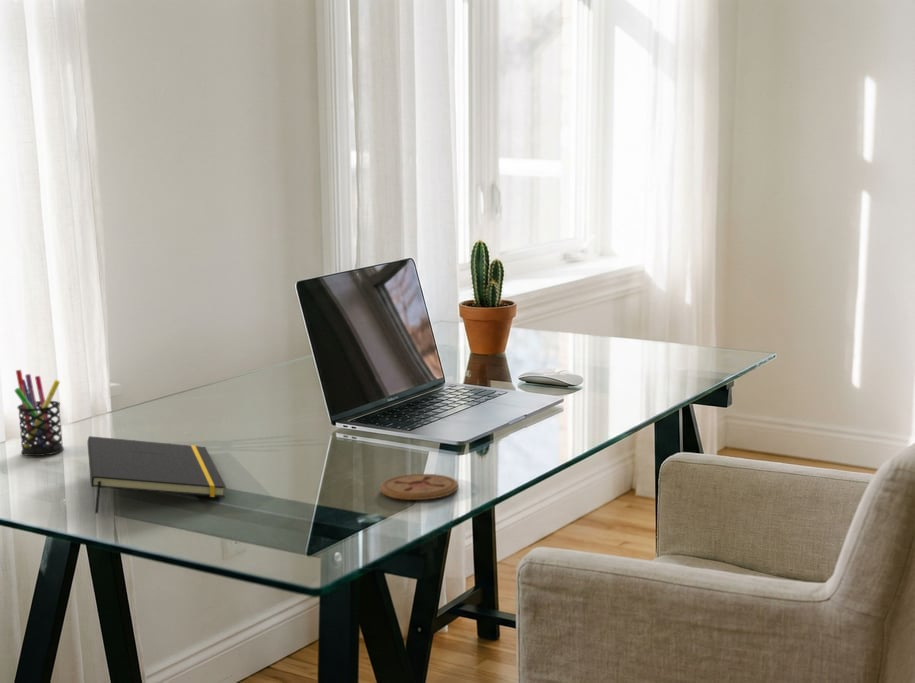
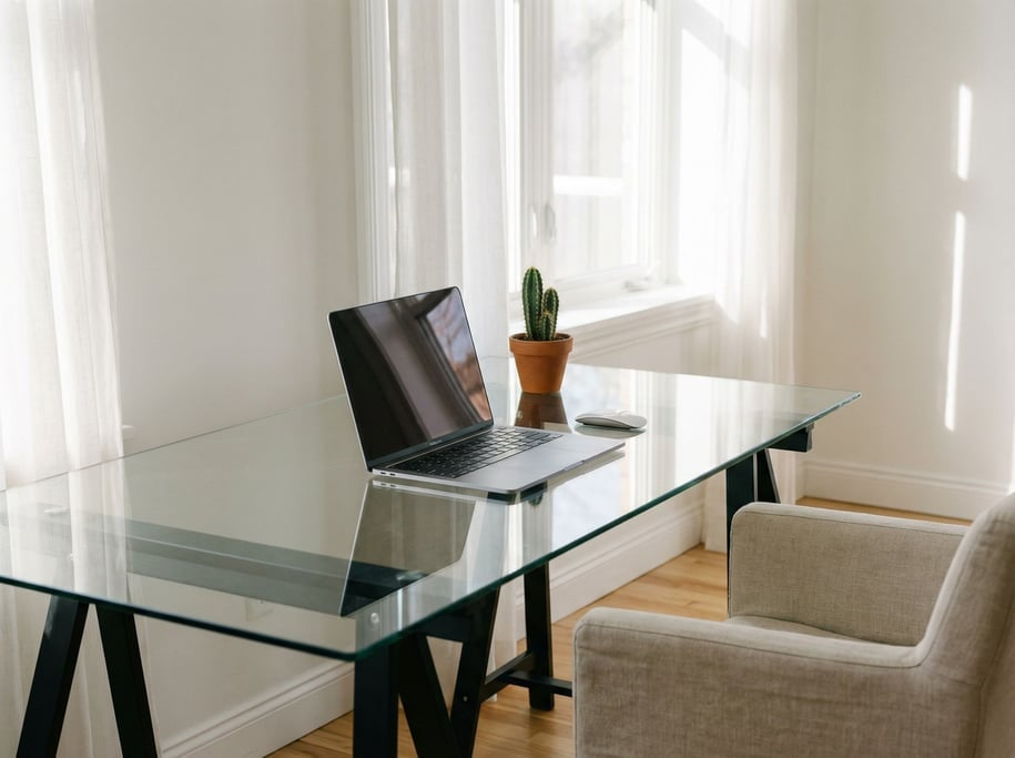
- coaster [380,473,459,501]
- notepad [87,435,227,514]
- pen holder [14,369,65,457]
